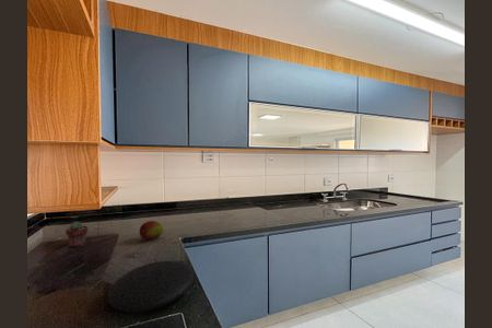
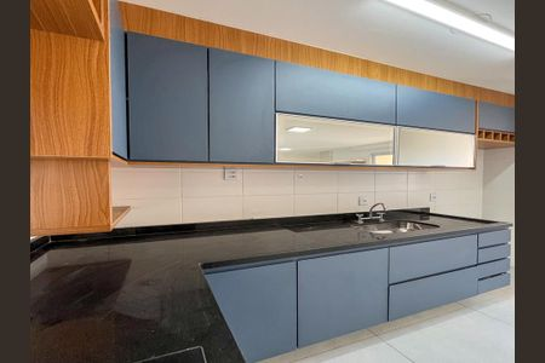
- potted succulent [65,221,89,248]
- fruit [139,220,164,242]
- plate [107,260,195,314]
